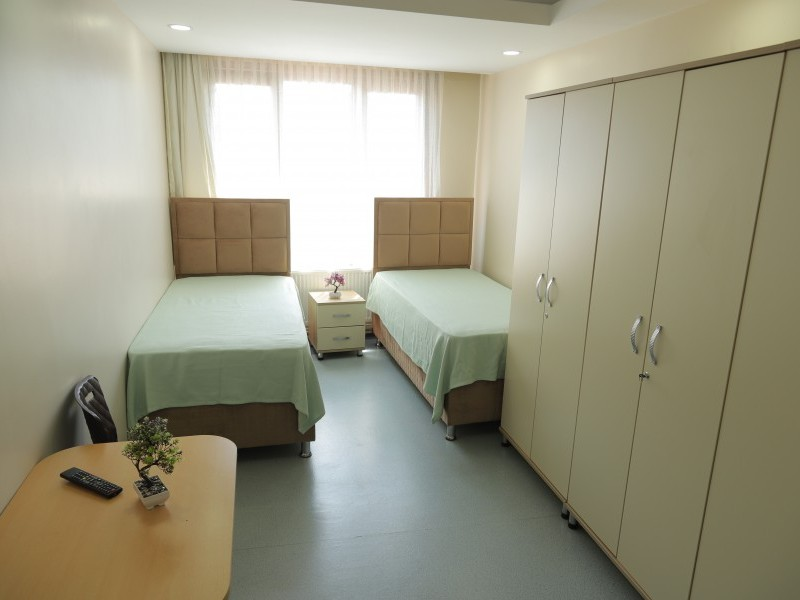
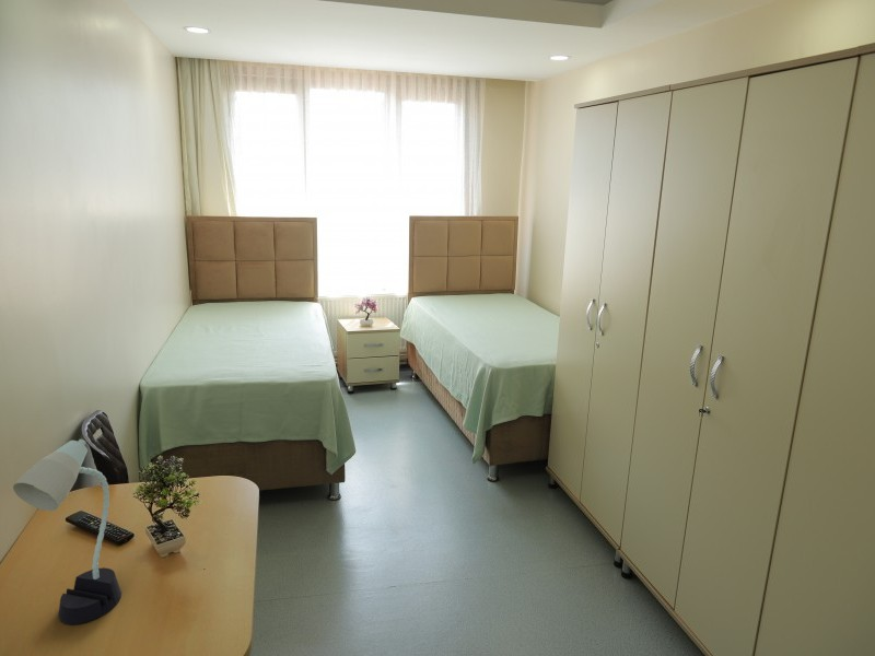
+ desk lamp [12,438,122,625]
